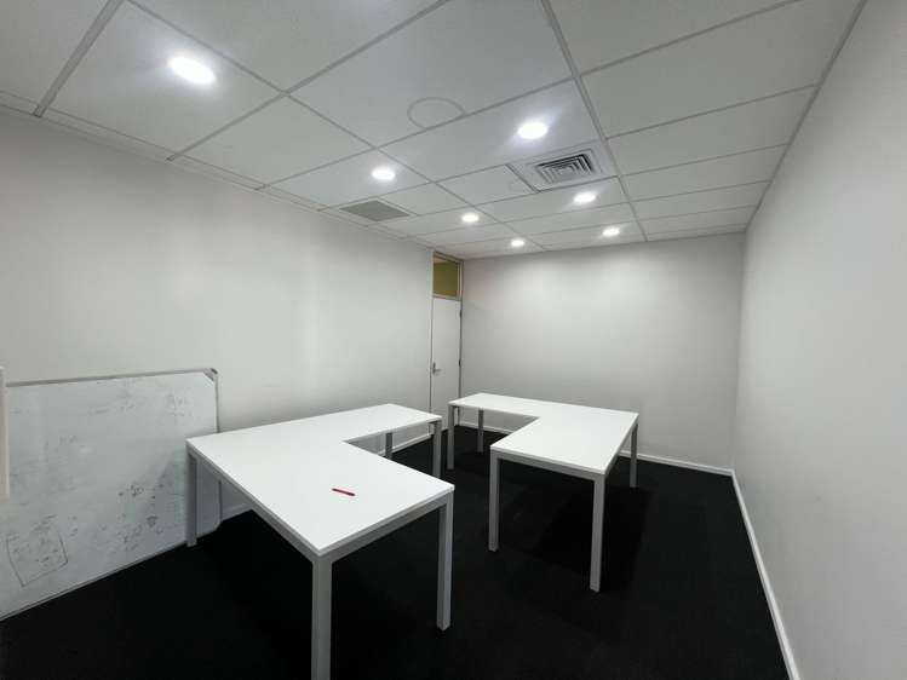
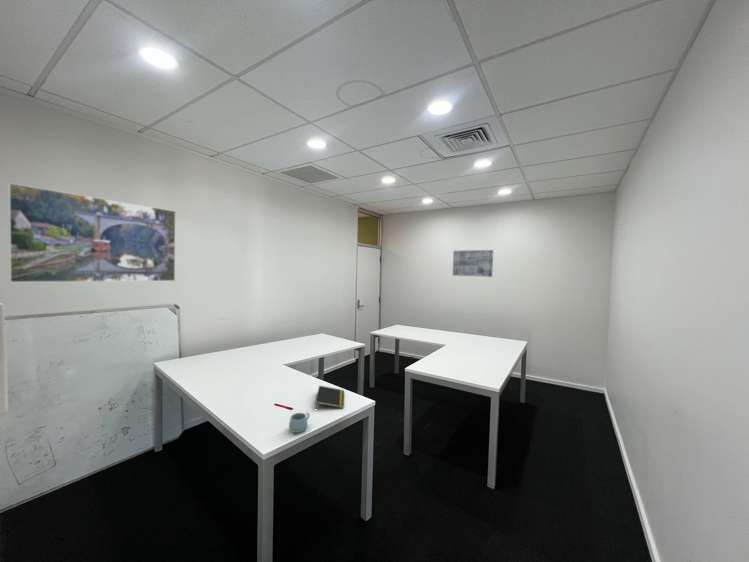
+ wall art [452,249,494,278]
+ mug [288,412,310,434]
+ notepad [314,385,345,409]
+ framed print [7,182,177,283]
